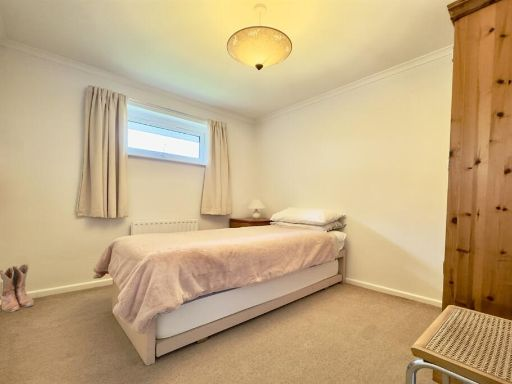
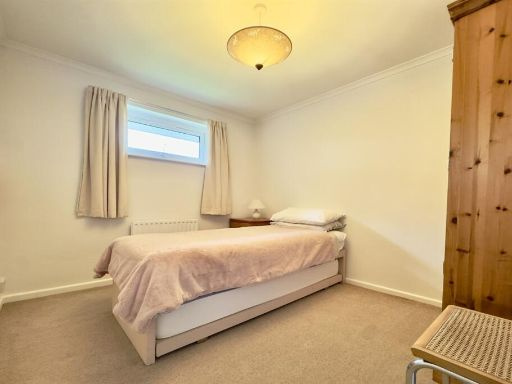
- boots [0,263,35,313]
